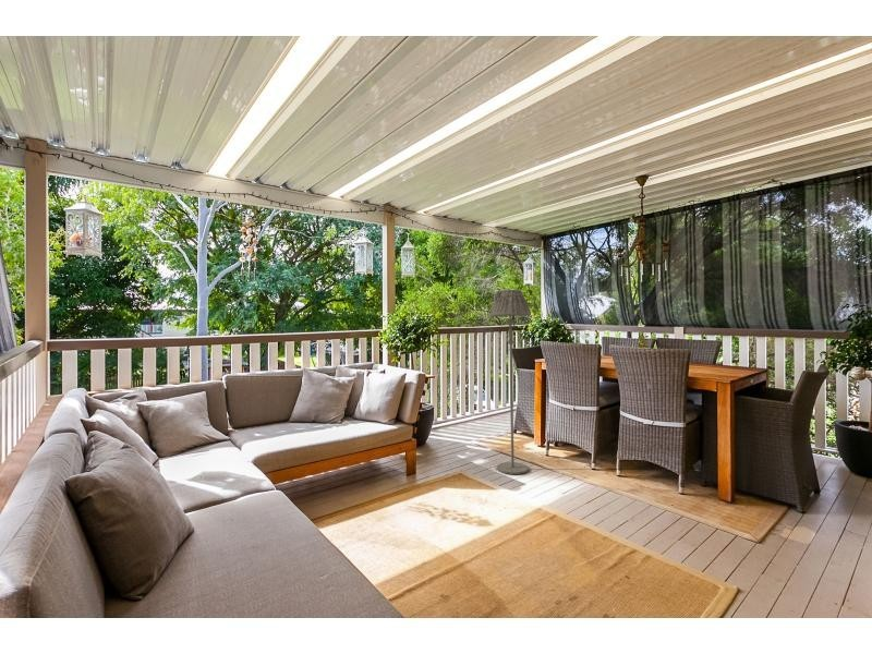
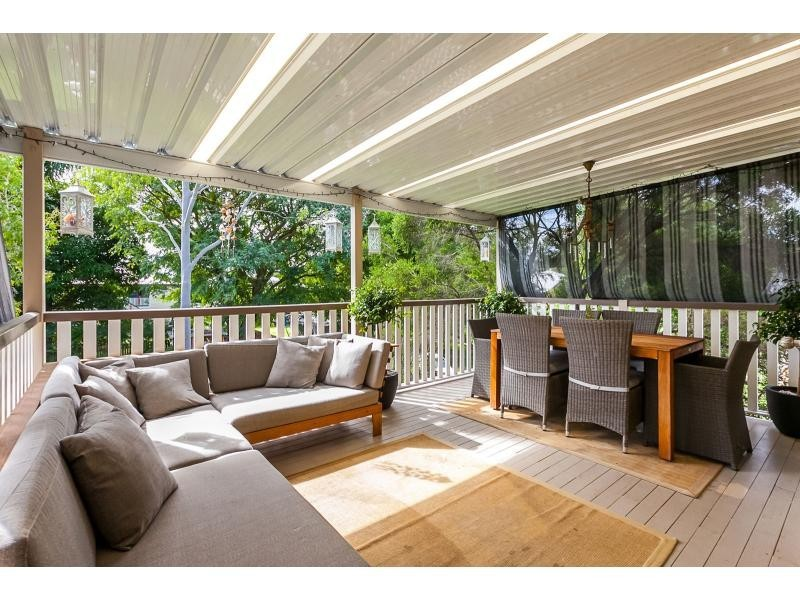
- floor lamp [489,289,532,475]
